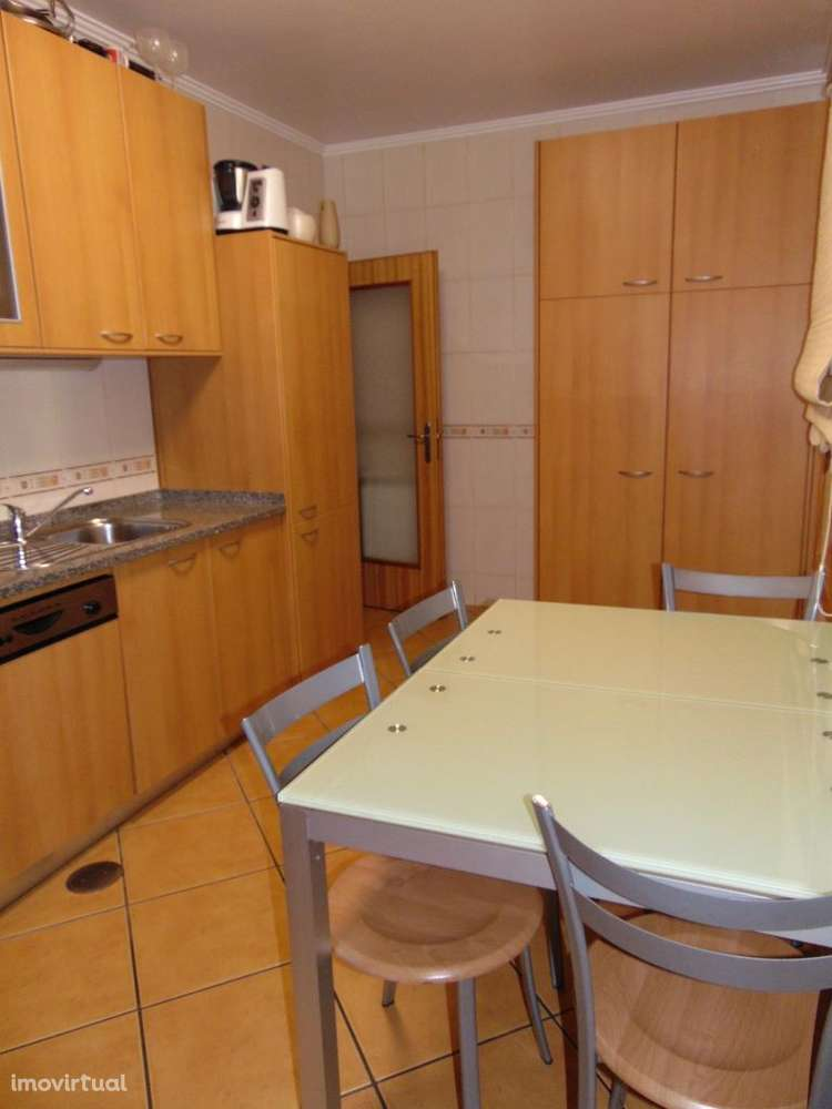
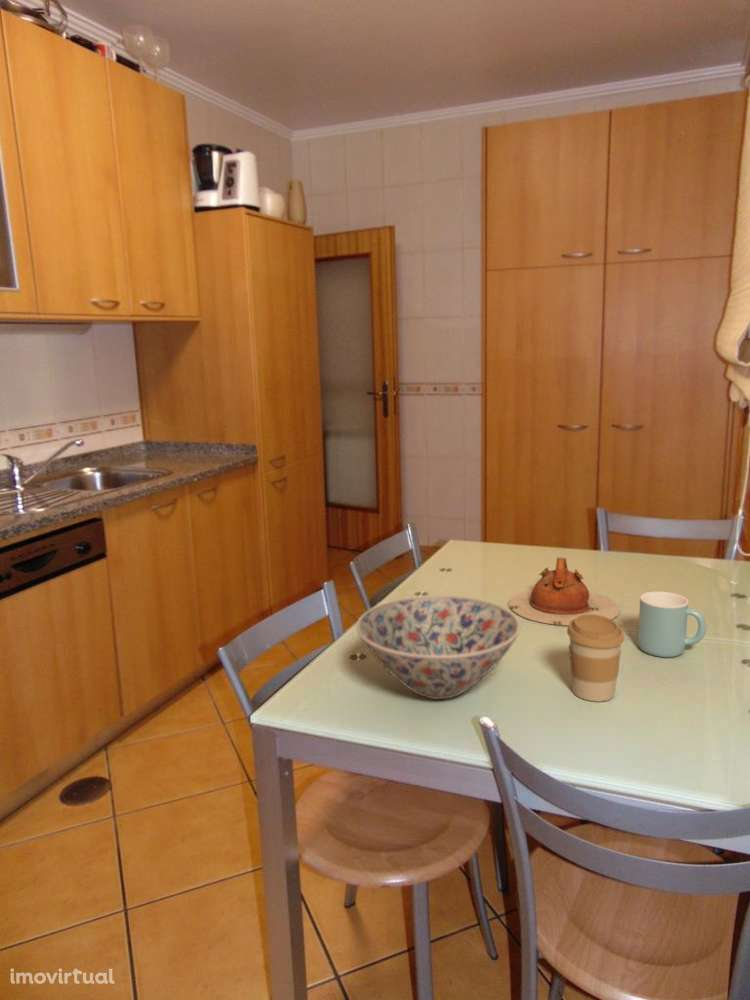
+ mug [637,591,707,658]
+ bowl [355,594,521,700]
+ coffee cup [566,614,626,703]
+ teapot [508,556,621,627]
